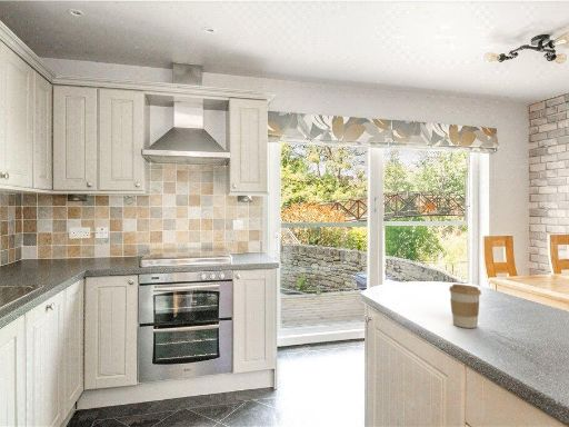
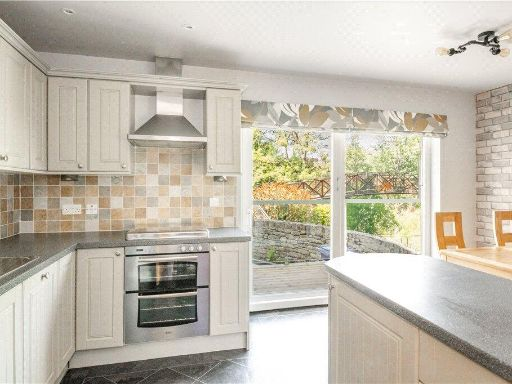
- coffee cup [448,284,482,329]
